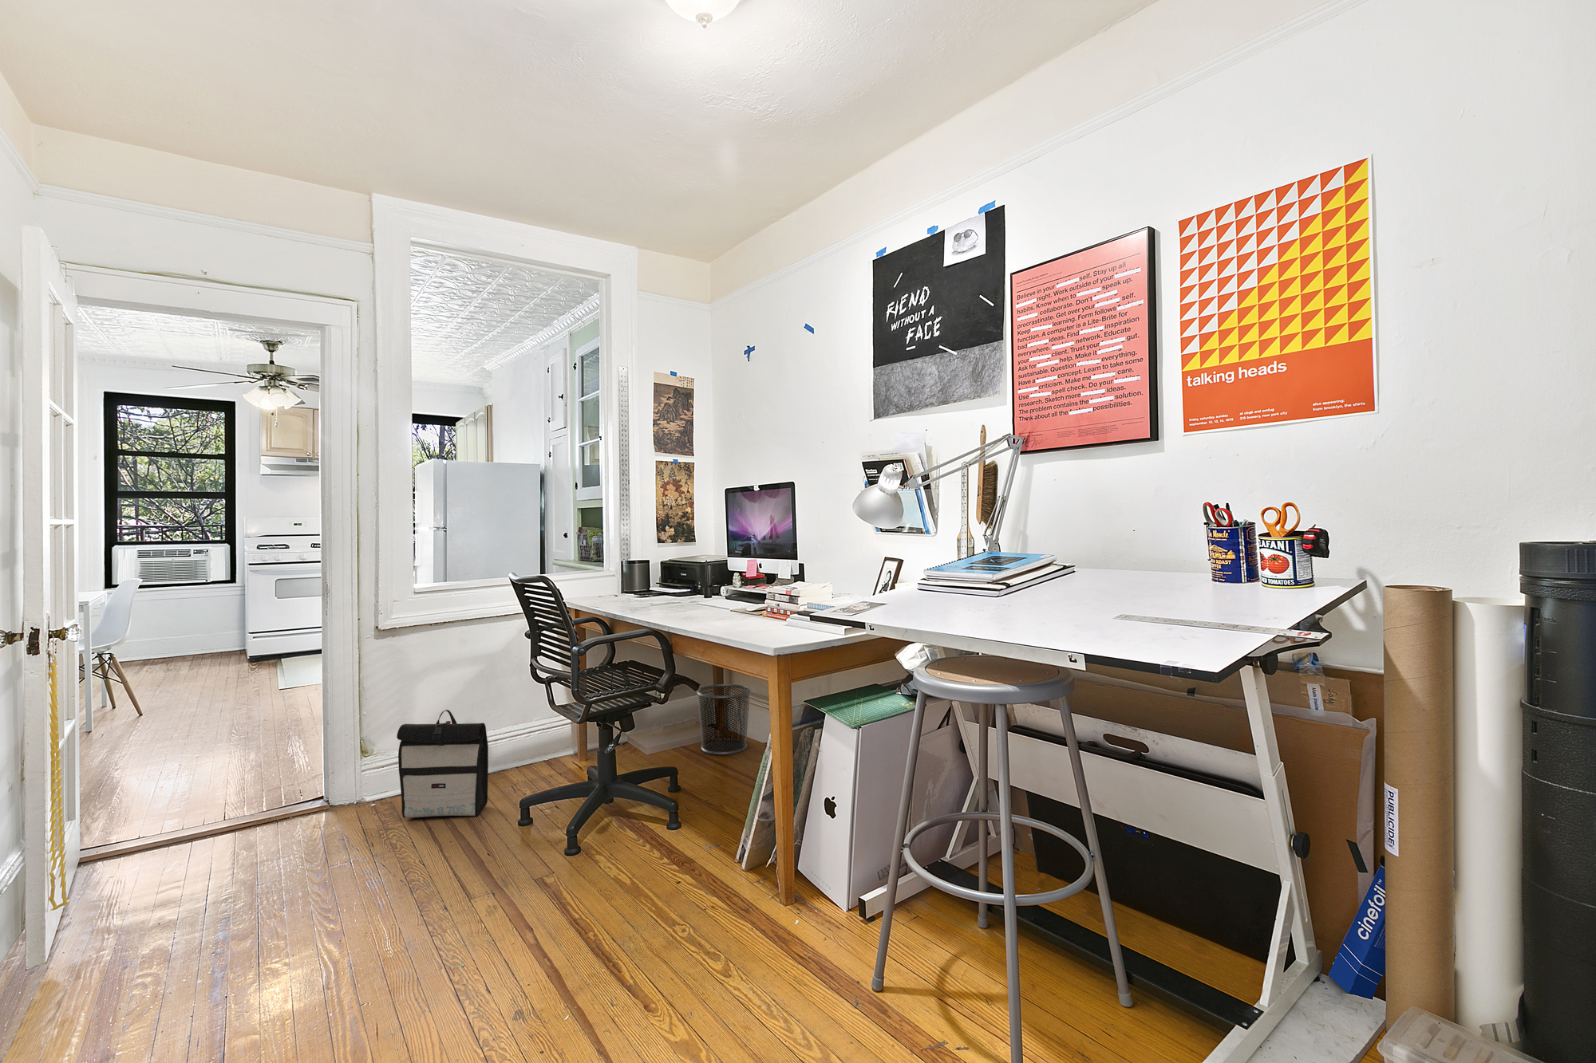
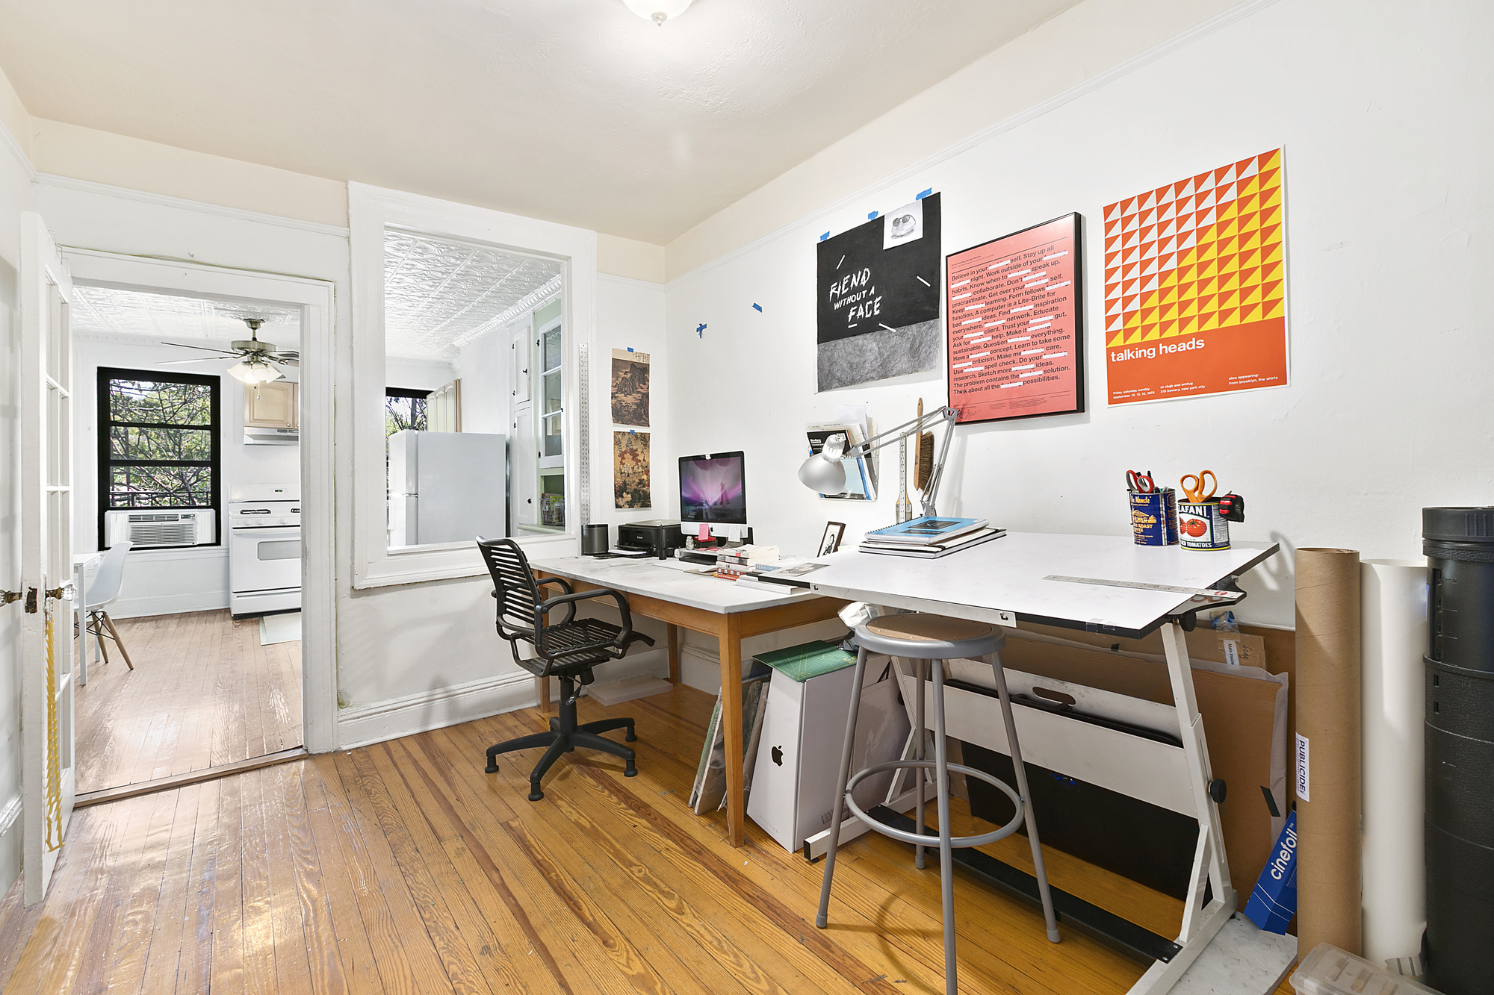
- backpack [396,709,489,819]
- waste bin [695,683,751,756]
